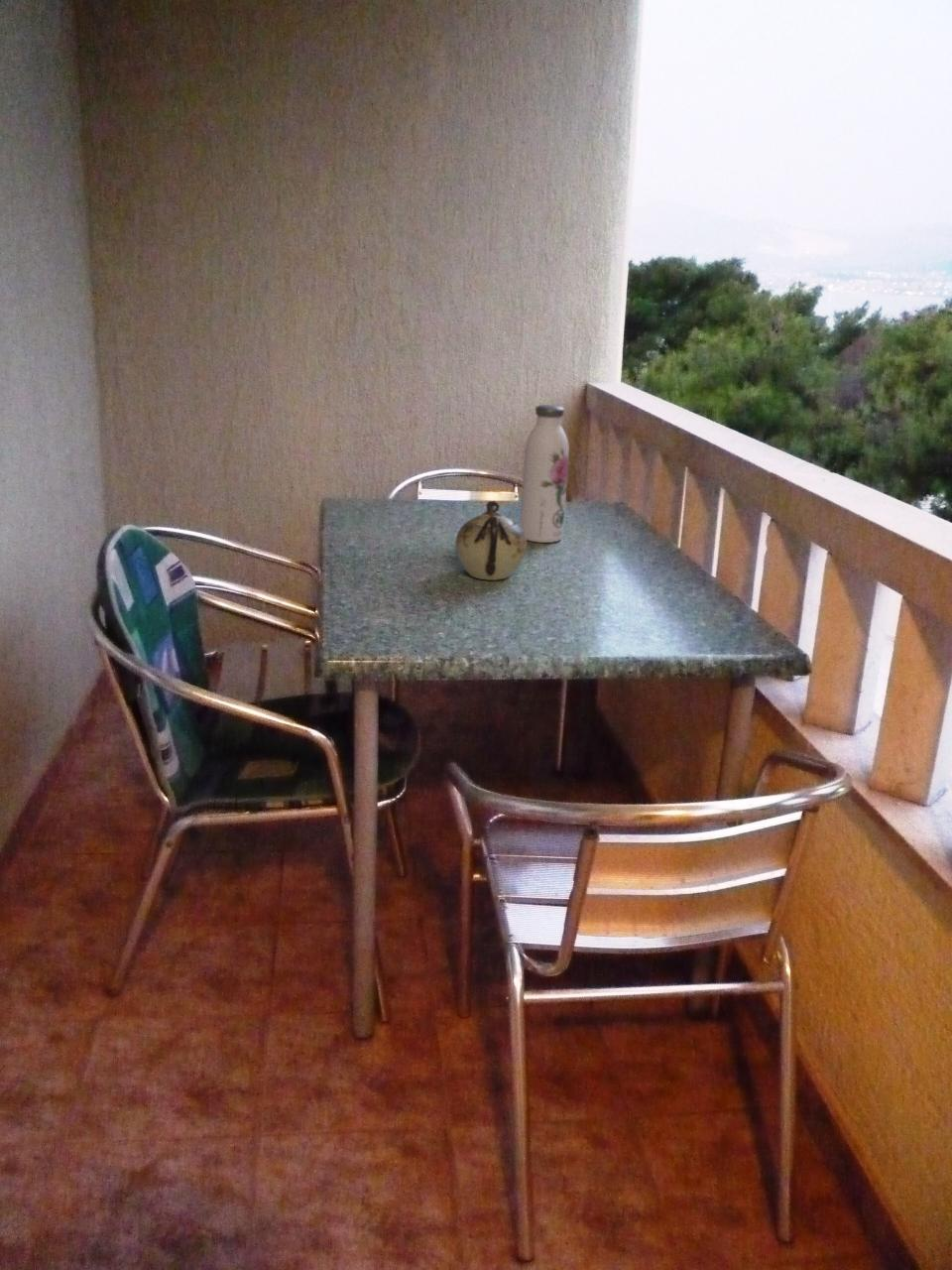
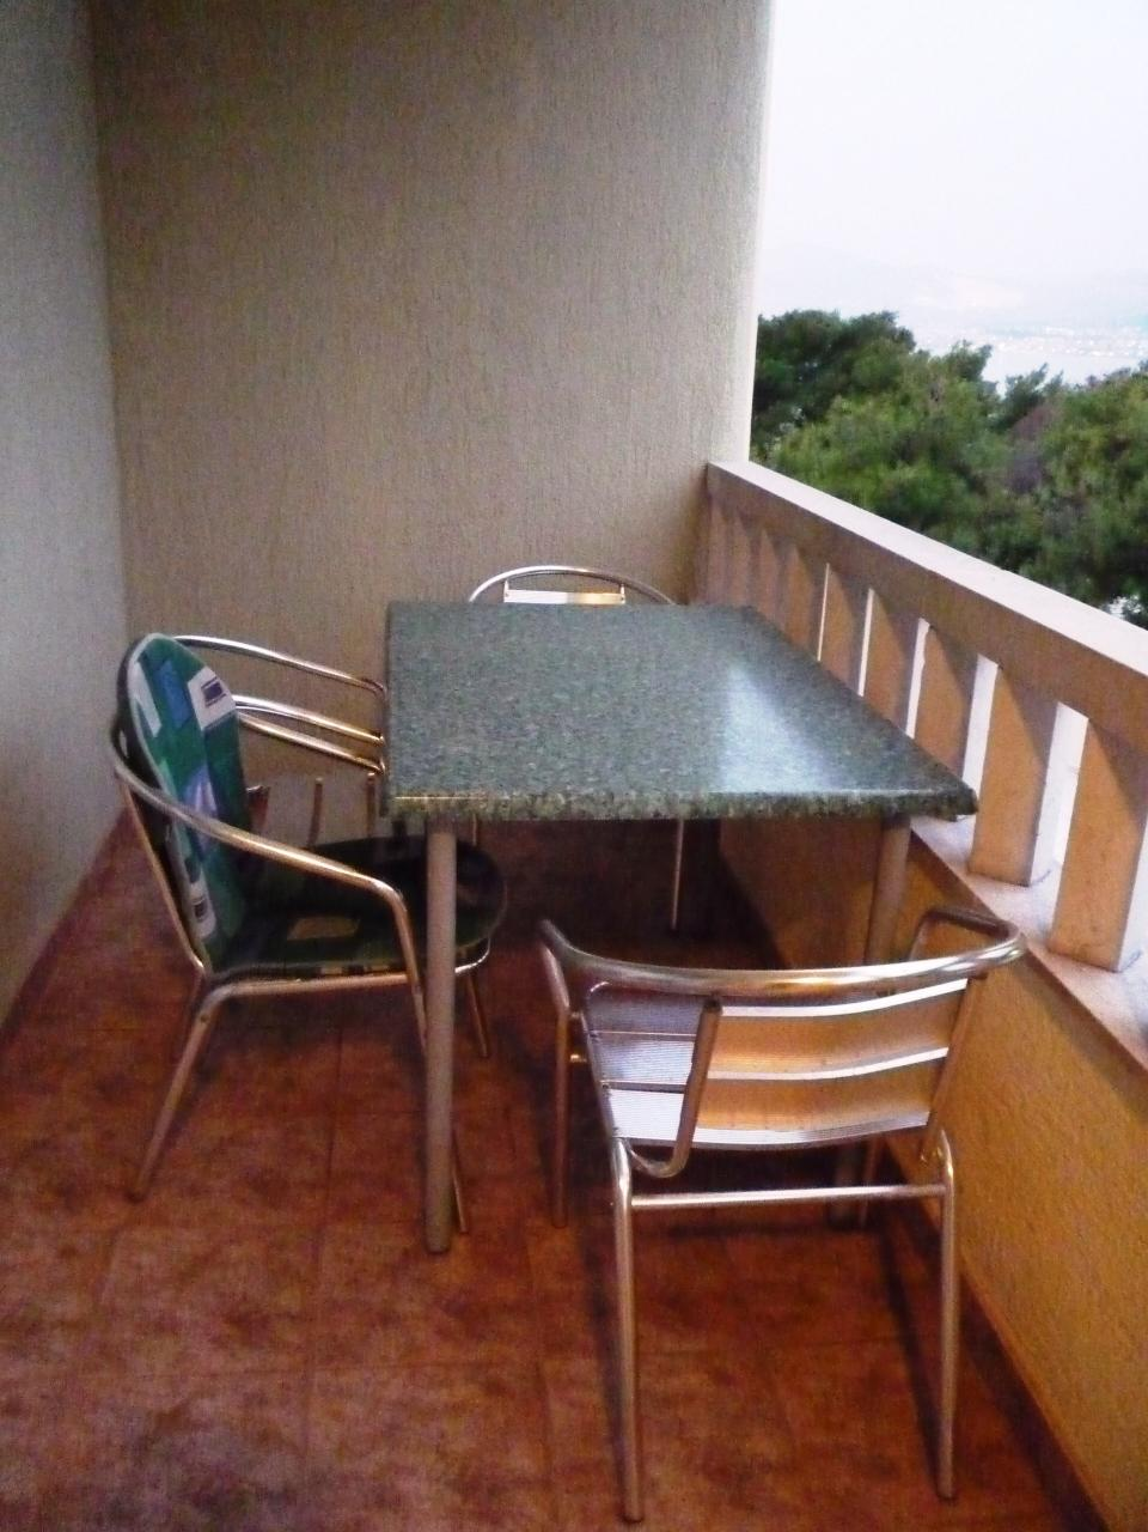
- water bottle [519,404,570,544]
- teapot [454,500,528,581]
